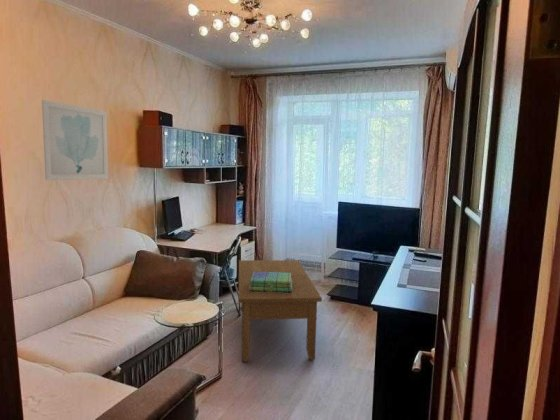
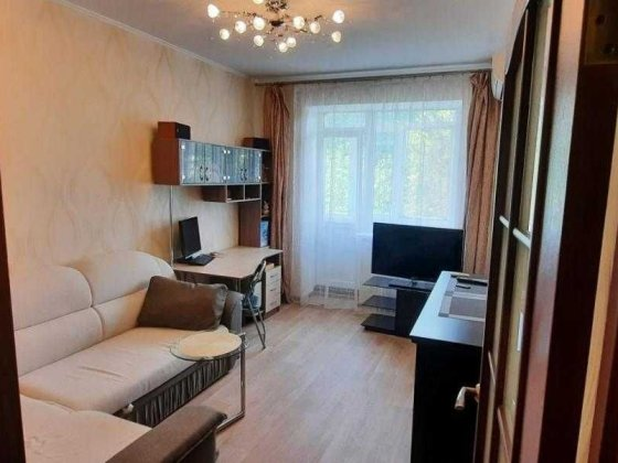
- coffee table [237,259,323,362]
- wall art [41,99,109,181]
- stack of books [249,272,292,293]
